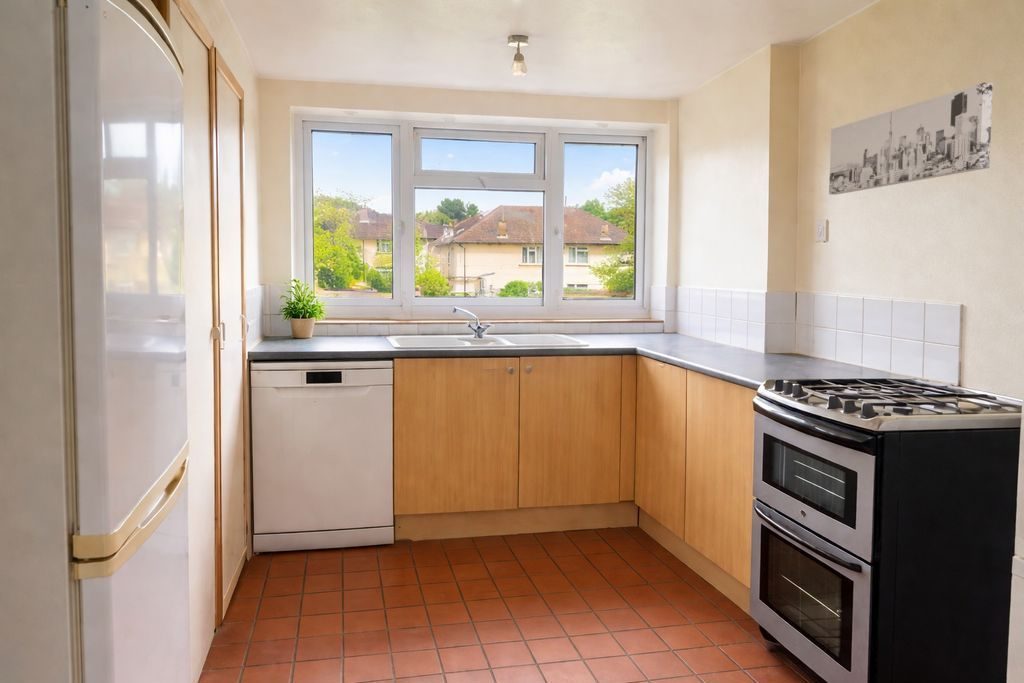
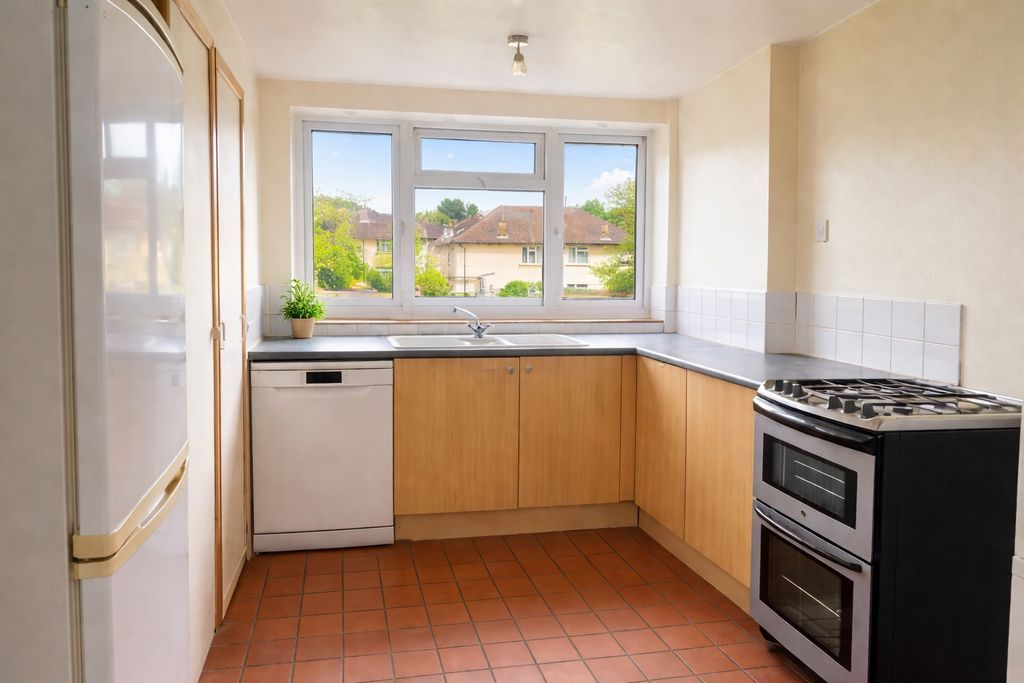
- wall art [828,82,994,196]
